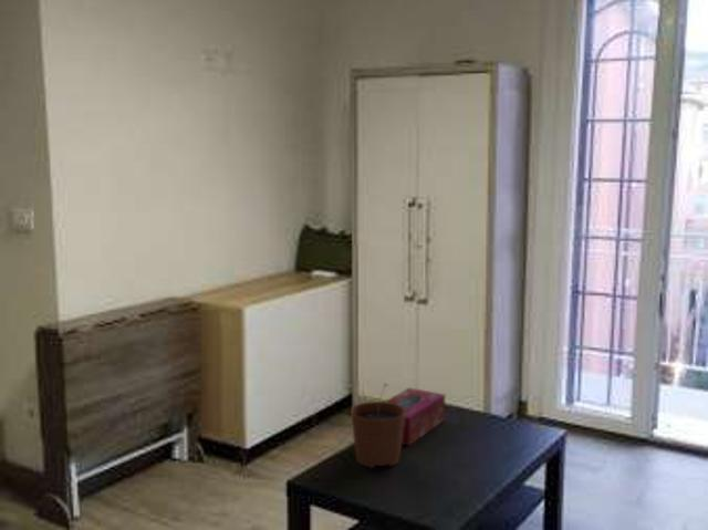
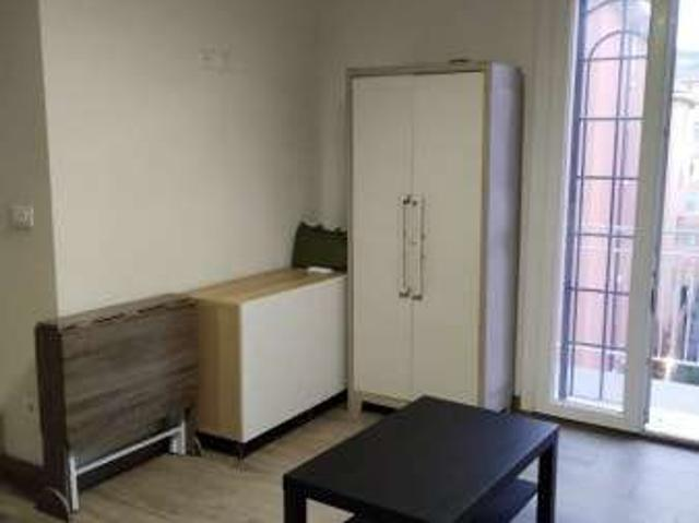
- tissue box [385,386,446,447]
- plant pot [350,382,405,469]
